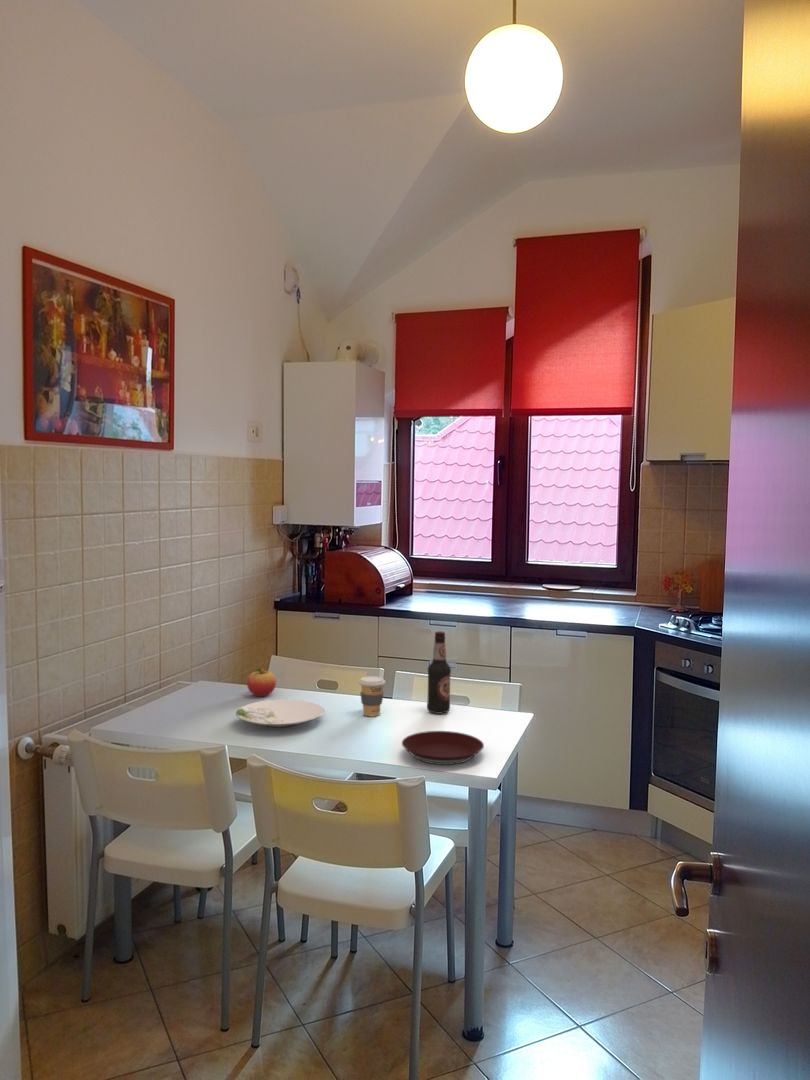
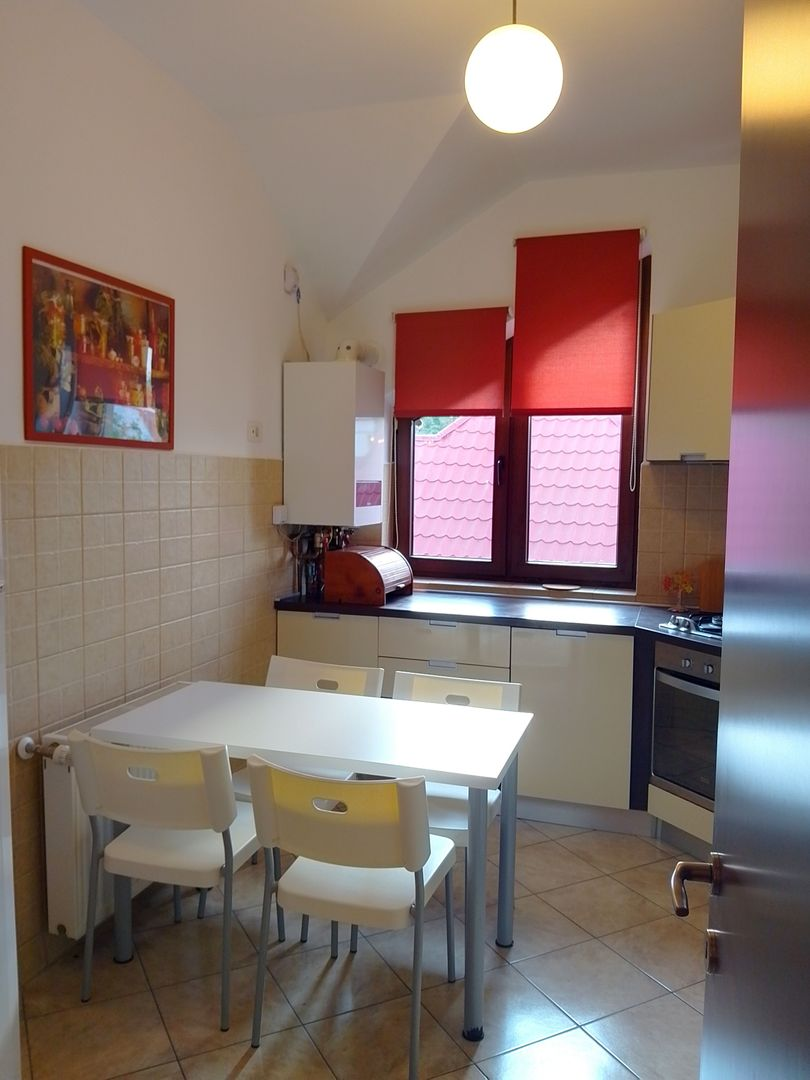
- fruit [246,667,277,697]
- plate [235,699,325,728]
- plate [401,730,485,766]
- coffee cup [358,675,386,717]
- bottle [426,630,452,715]
